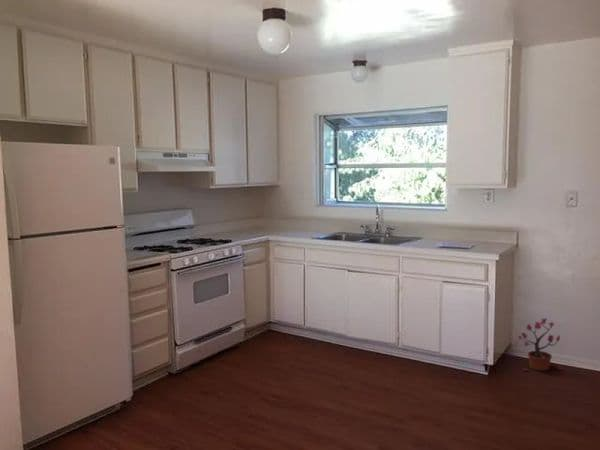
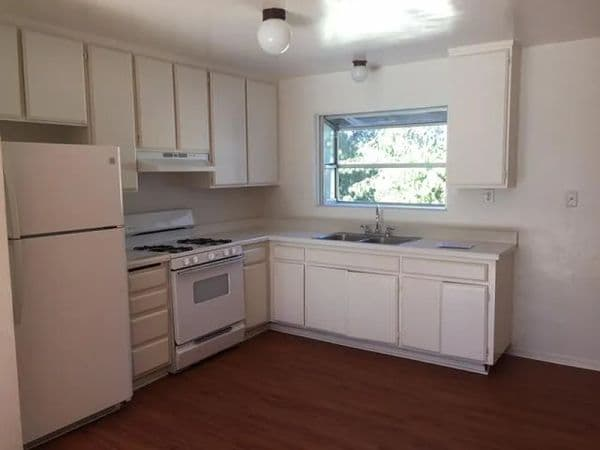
- potted plant [518,317,563,372]
